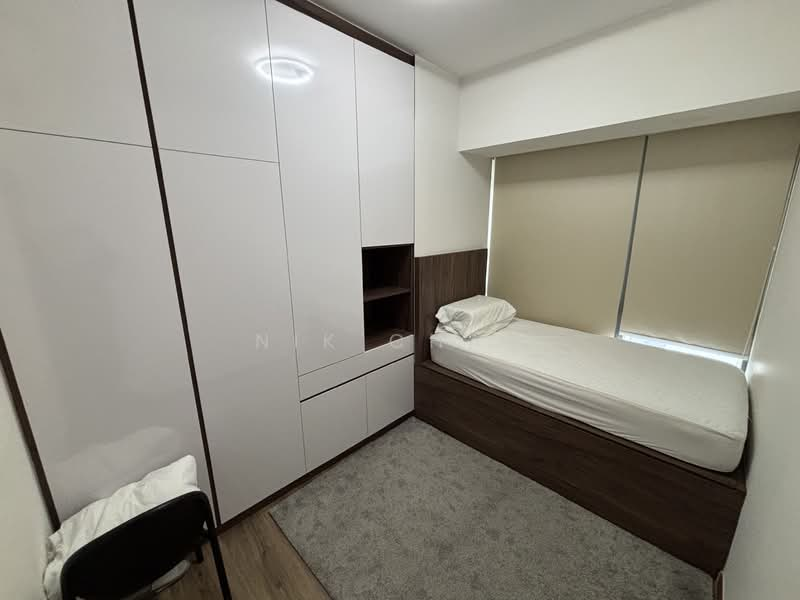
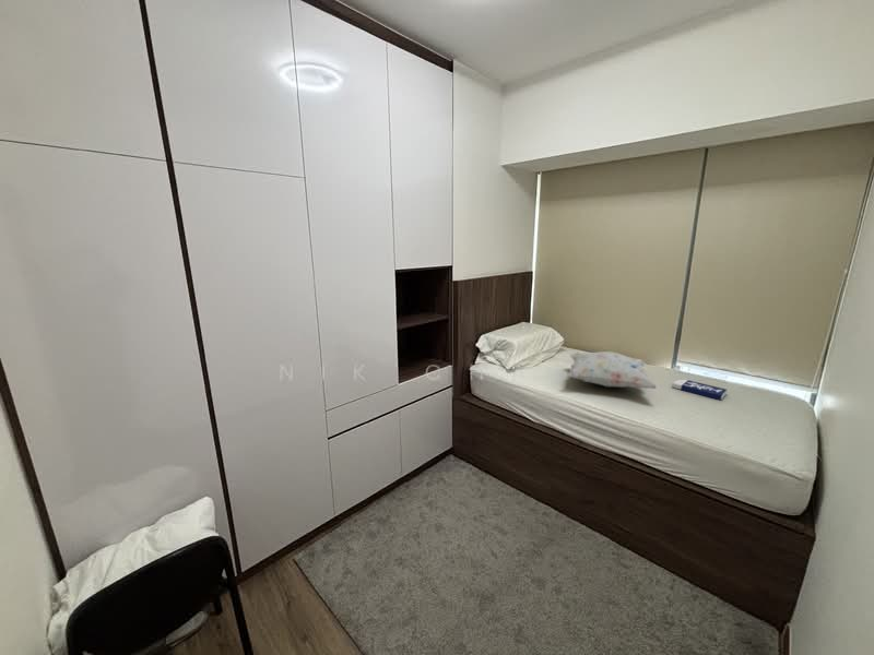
+ decorative pillow [565,350,658,390]
+ book [671,379,729,401]
